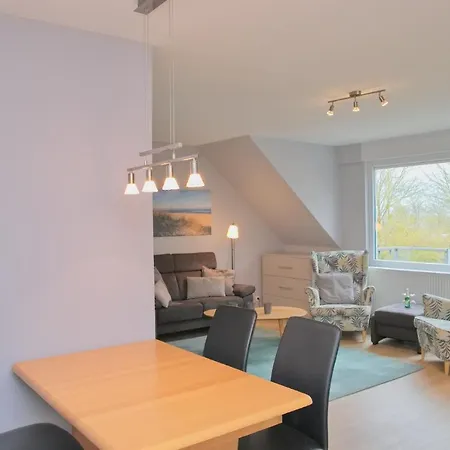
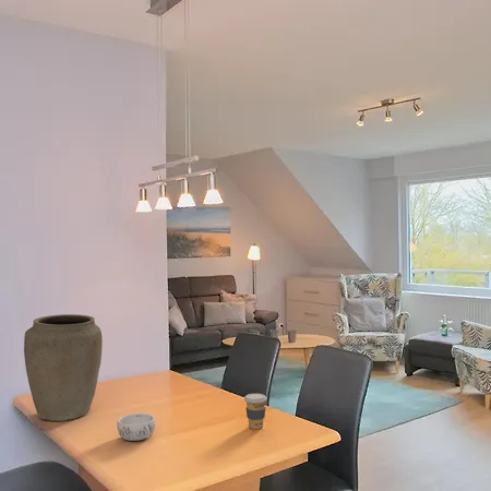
+ coffee cup [243,393,268,430]
+ decorative bowl [116,412,156,442]
+ vase [23,313,104,422]
